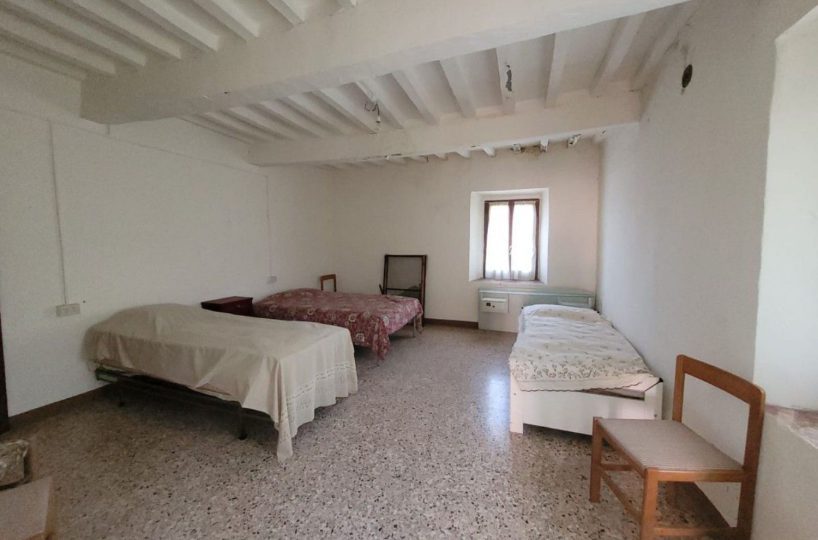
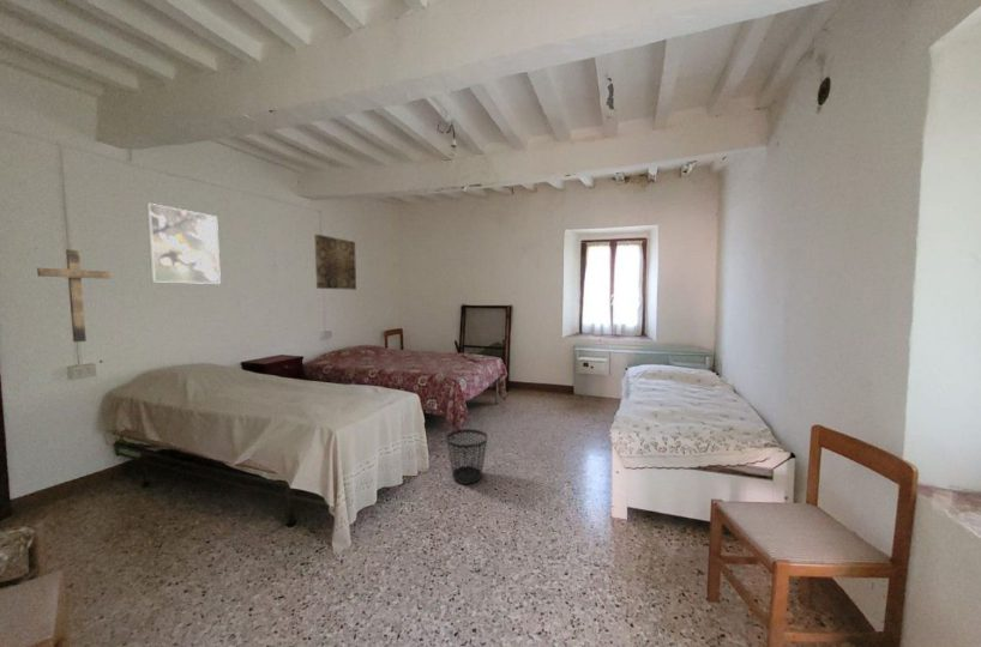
+ wastebasket [445,428,488,485]
+ wall art [313,234,357,291]
+ crucifix [36,248,112,343]
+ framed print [145,202,222,285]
